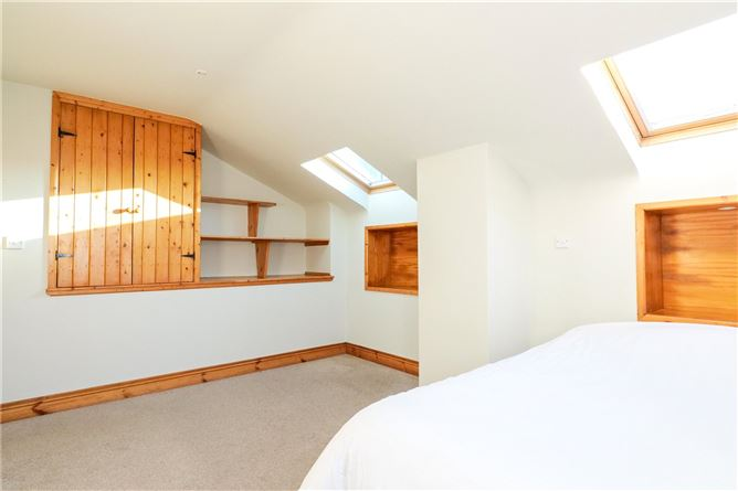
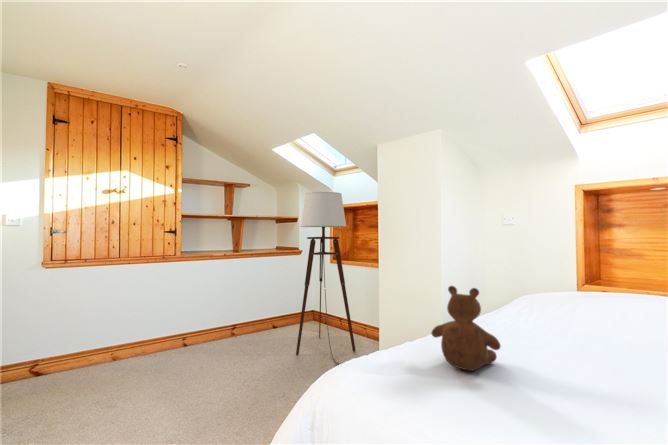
+ teddy bear [430,285,502,372]
+ floor lamp [295,191,356,366]
